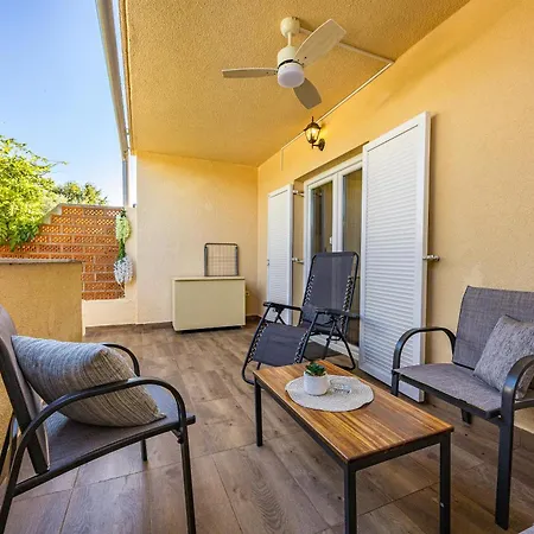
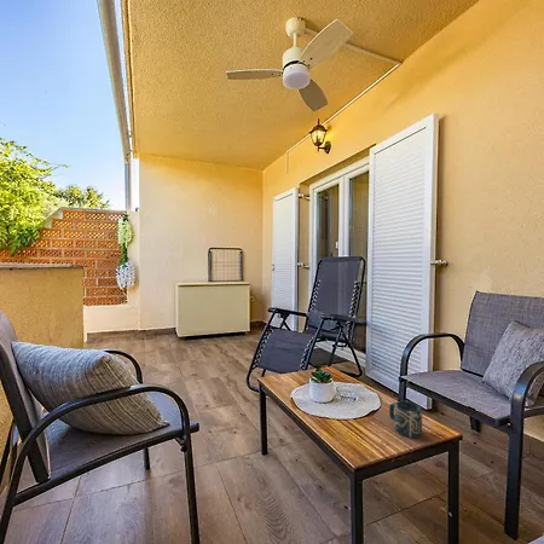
+ cup [388,400,423,439]
